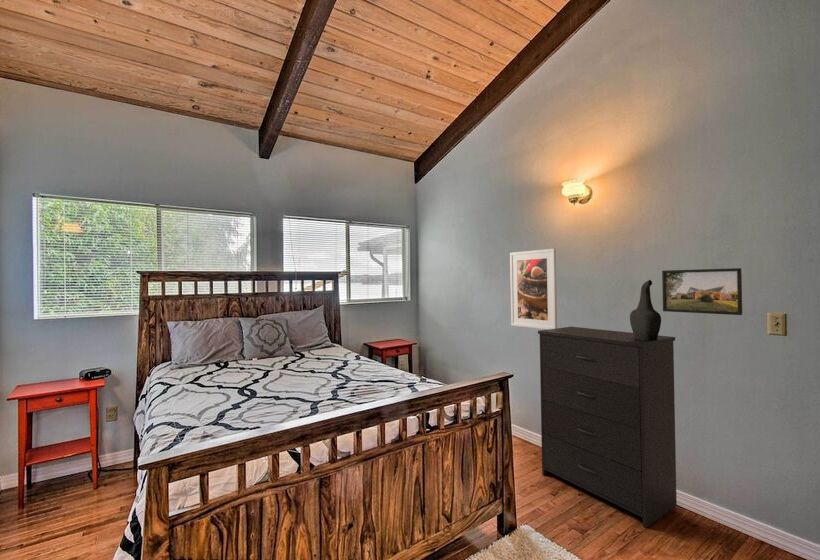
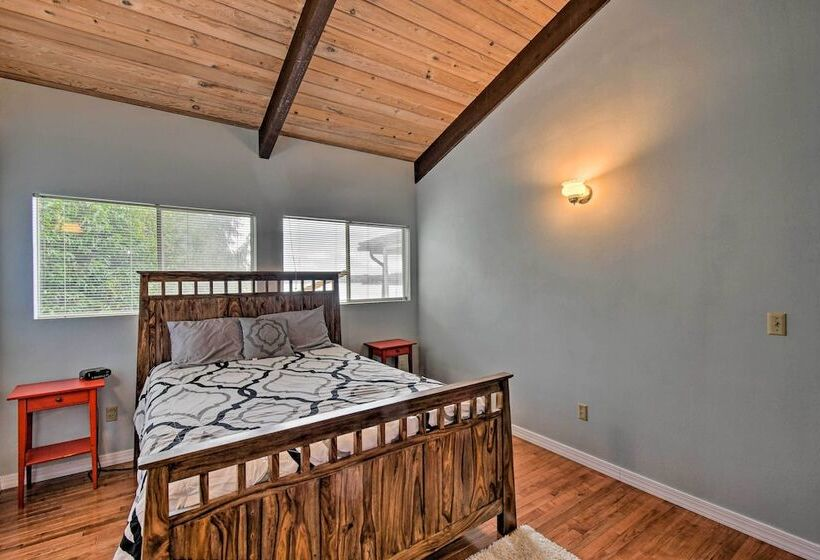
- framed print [661,267,743,316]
- dresser [537,326,678,528]
- decorative vase [629,279,662,340]
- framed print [509,248,558,330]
